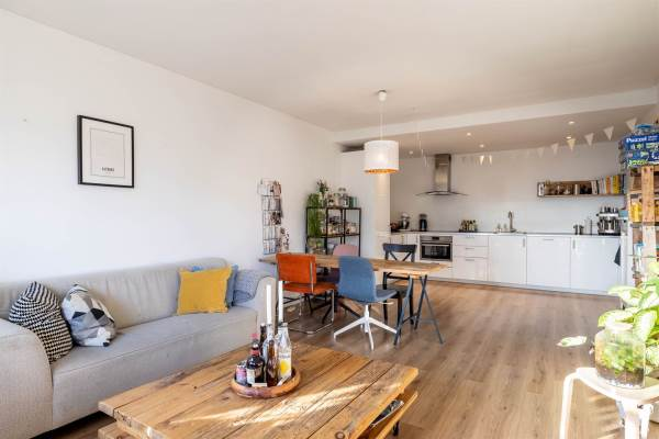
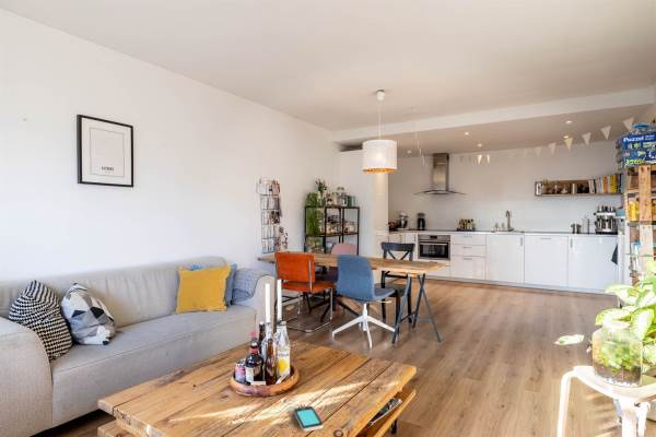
+ smartphone [293,405,324,433]
